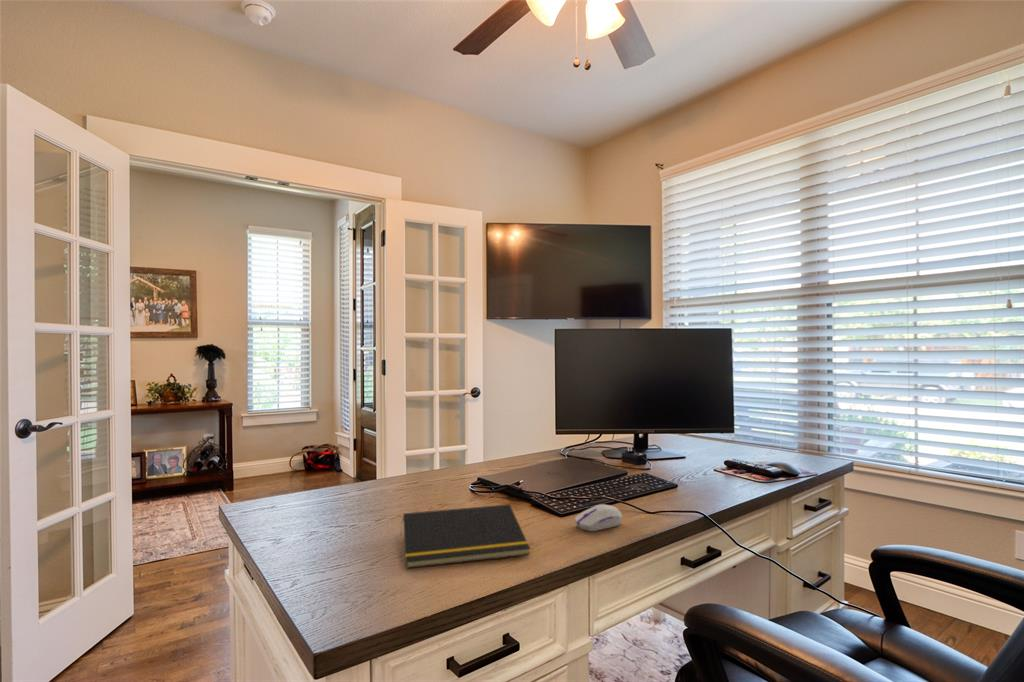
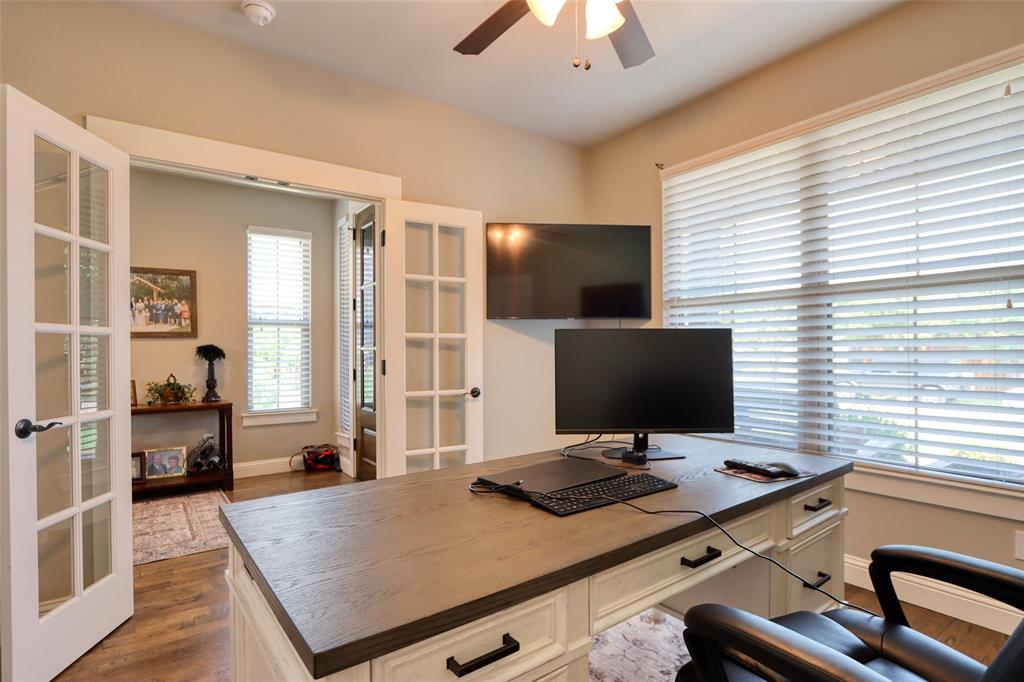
- notepad [399,503,531,570]
- computer mouse [574,504,623,532]
